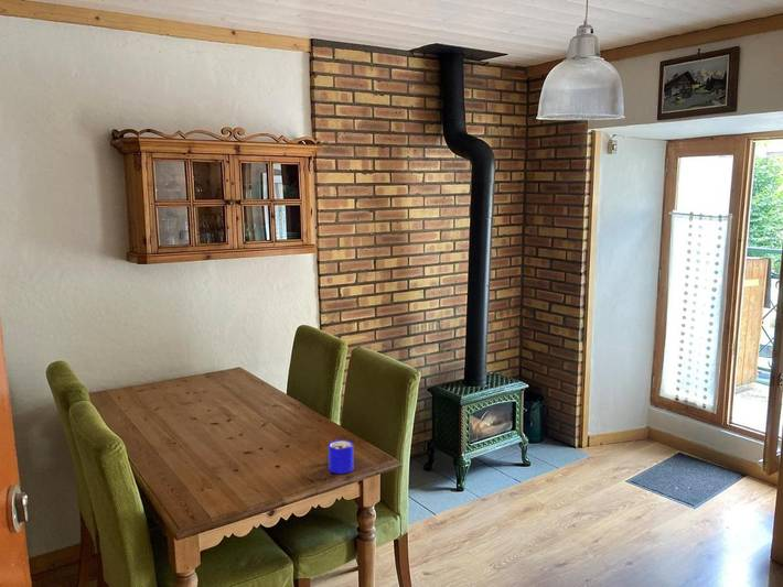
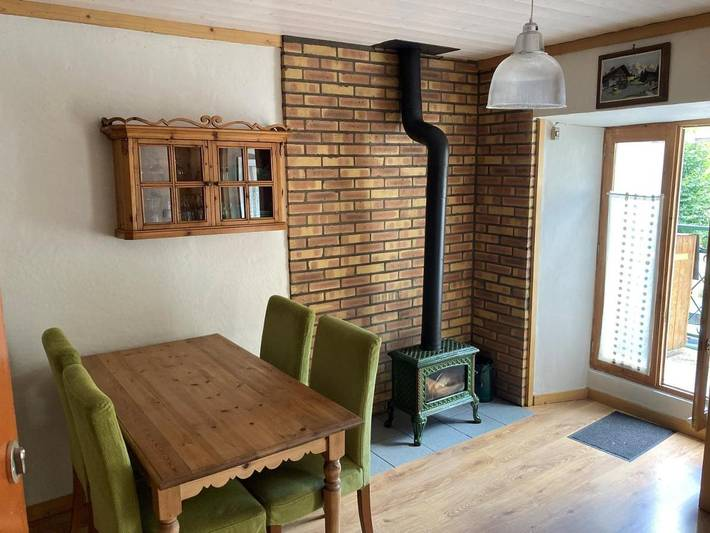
- mug [328,438,355,475]
